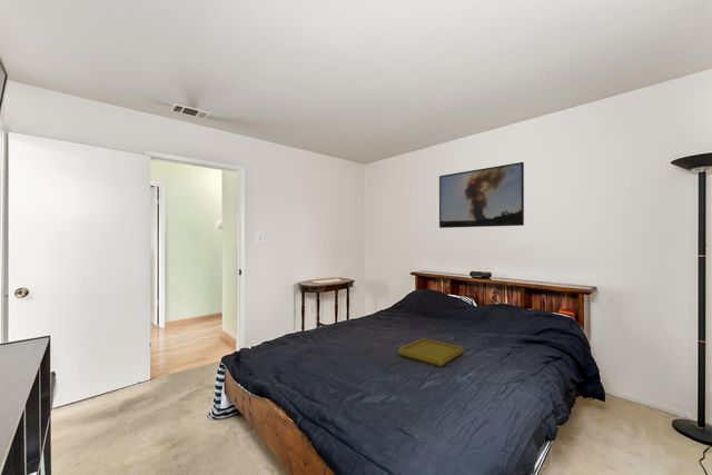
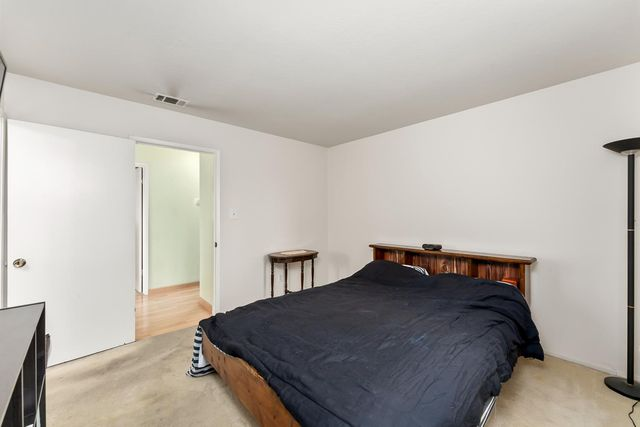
- serving tray [397,337,465,367]
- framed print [438,161,525,229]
